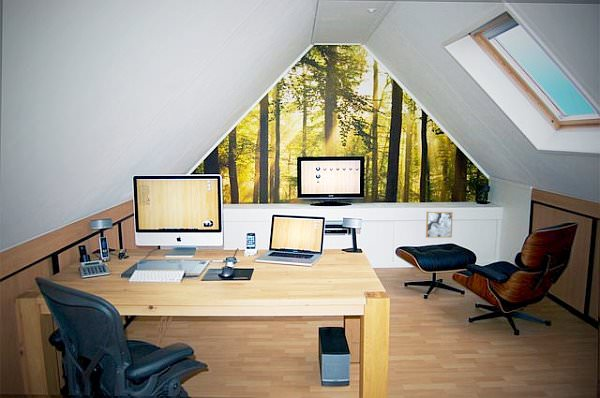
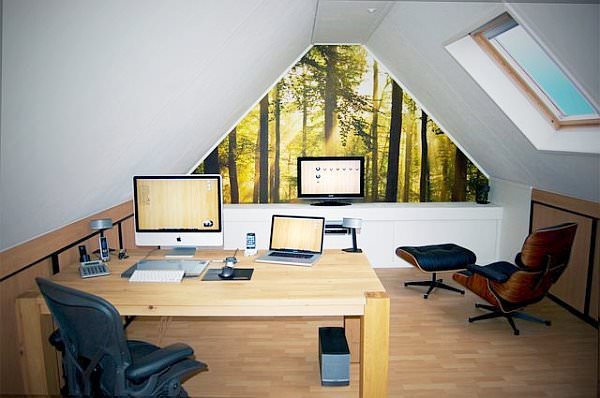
- wall art [425,211,454,239]
